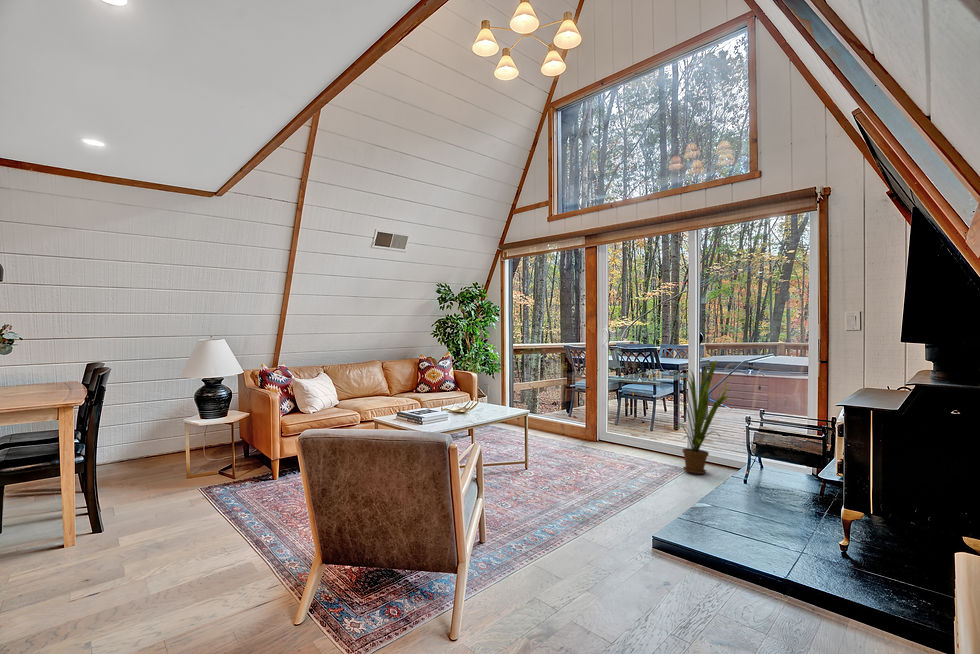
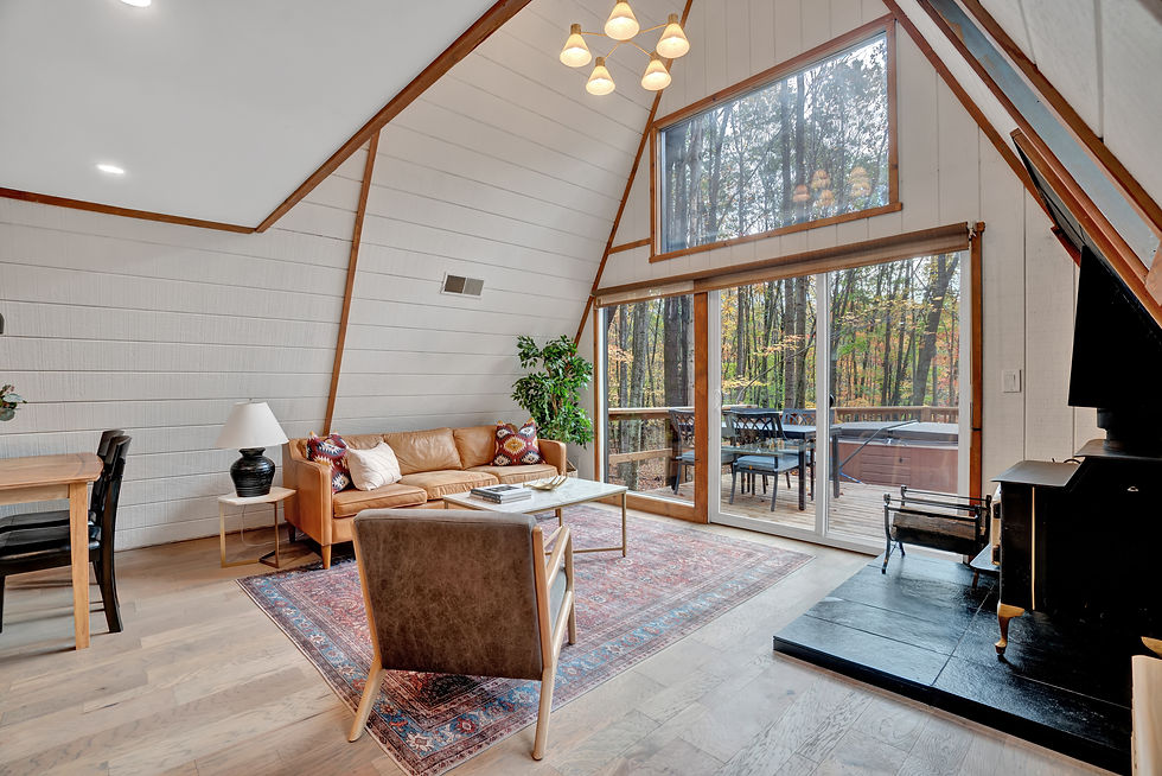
- house plant [670,360,736,475]
